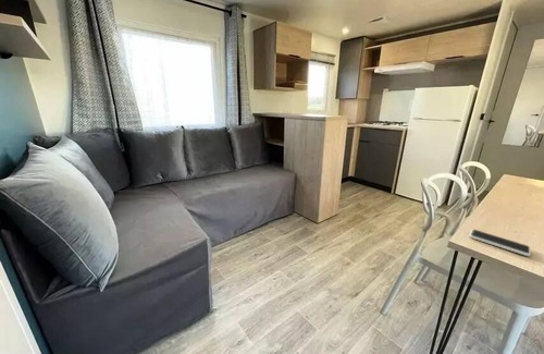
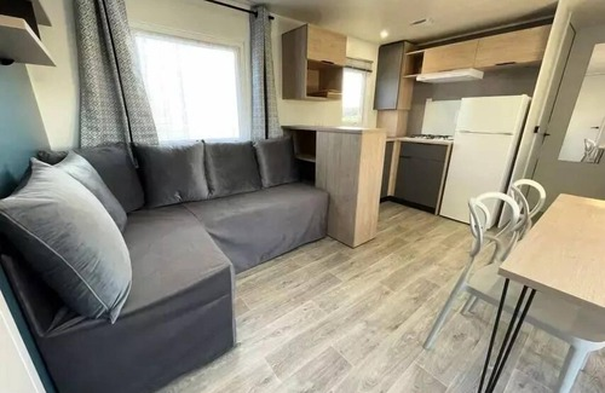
- smartphone [468,229,532,257]
